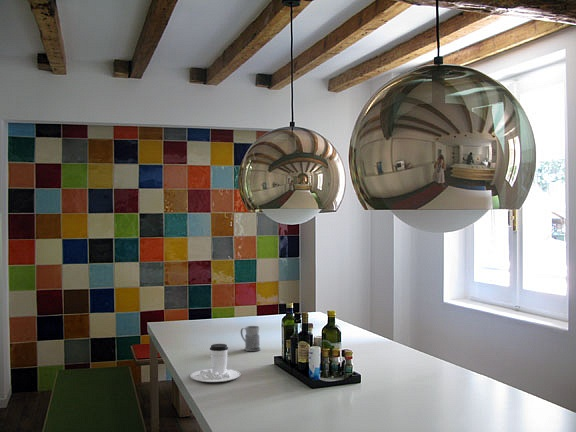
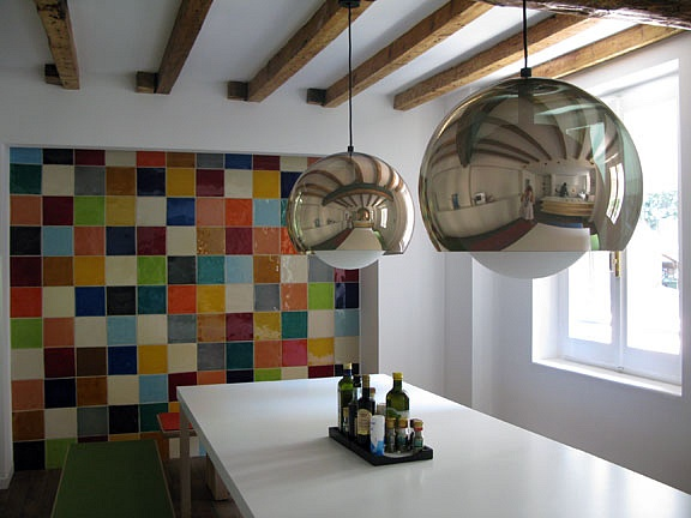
- coffee cup [189,343,241,383]
- mug [240,325,261,352]
